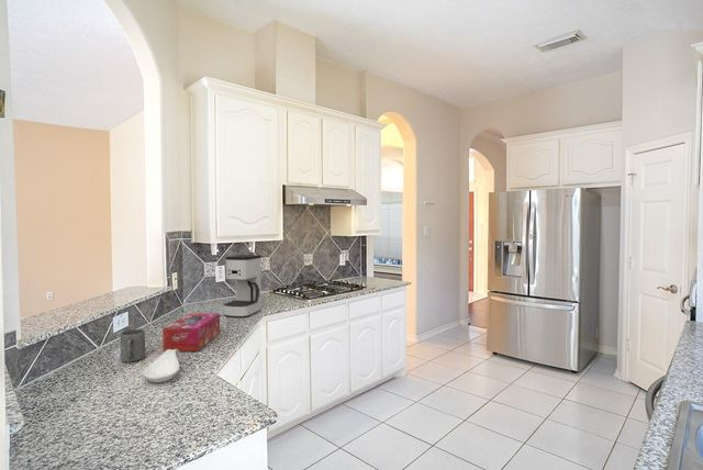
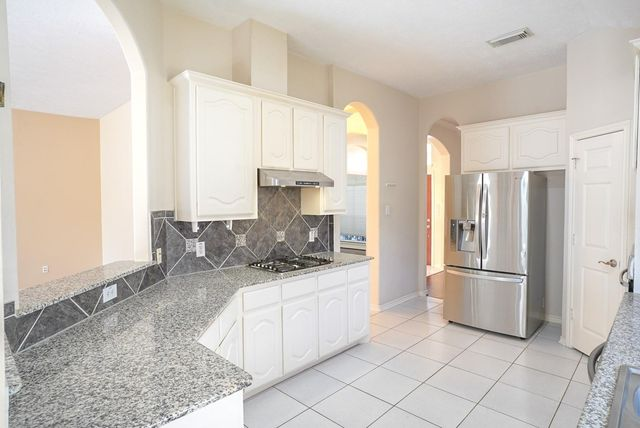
- spoon rest [142,349,182,383]
- coffee maker [222,254,263,318]
- tissue box [161,312,221,352]
- mug [120,328,146,363]
